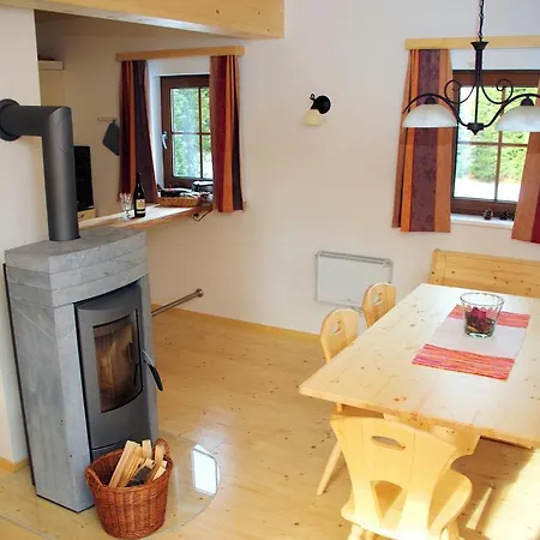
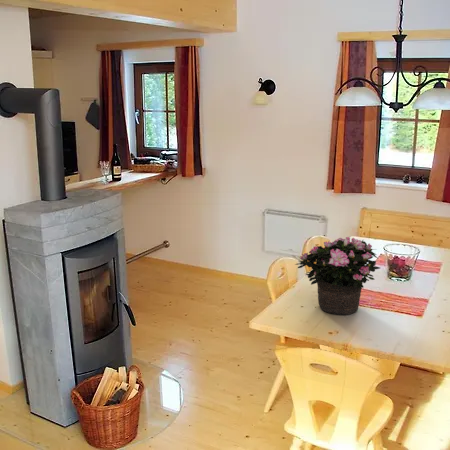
+ potted flower [294,236,381,316]
